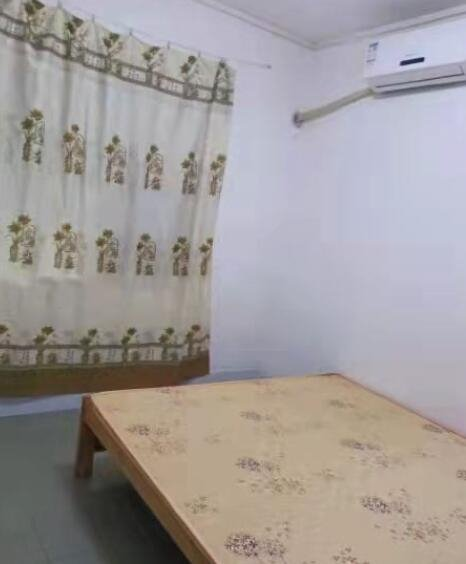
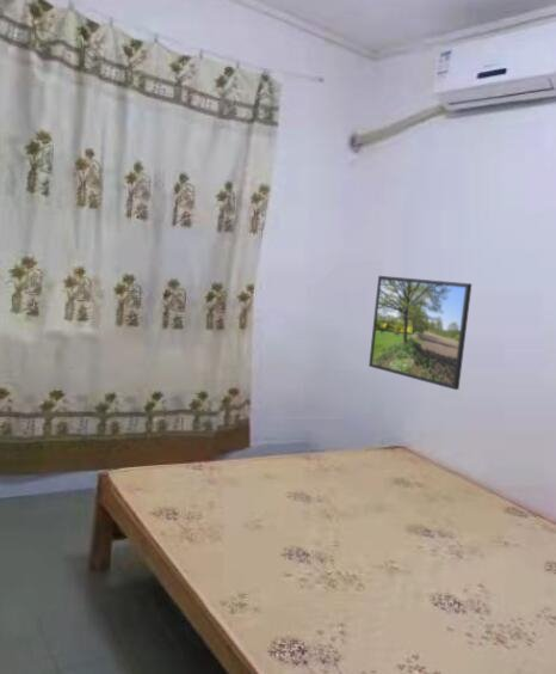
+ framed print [367,275,472,391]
